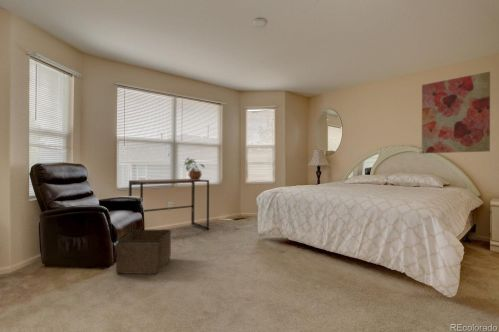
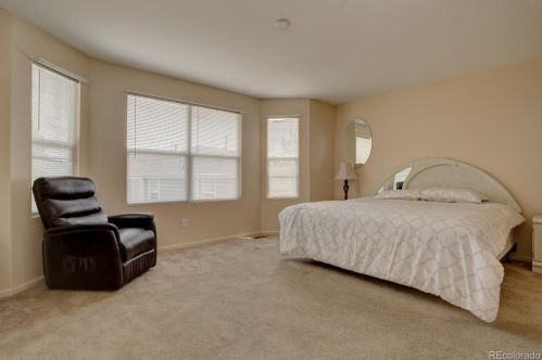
- storage bin [115,228,172,275]
- wall art [421,71,491,154]
- desk [128,178,210,231]
- potted plant [183,156,205,180]
